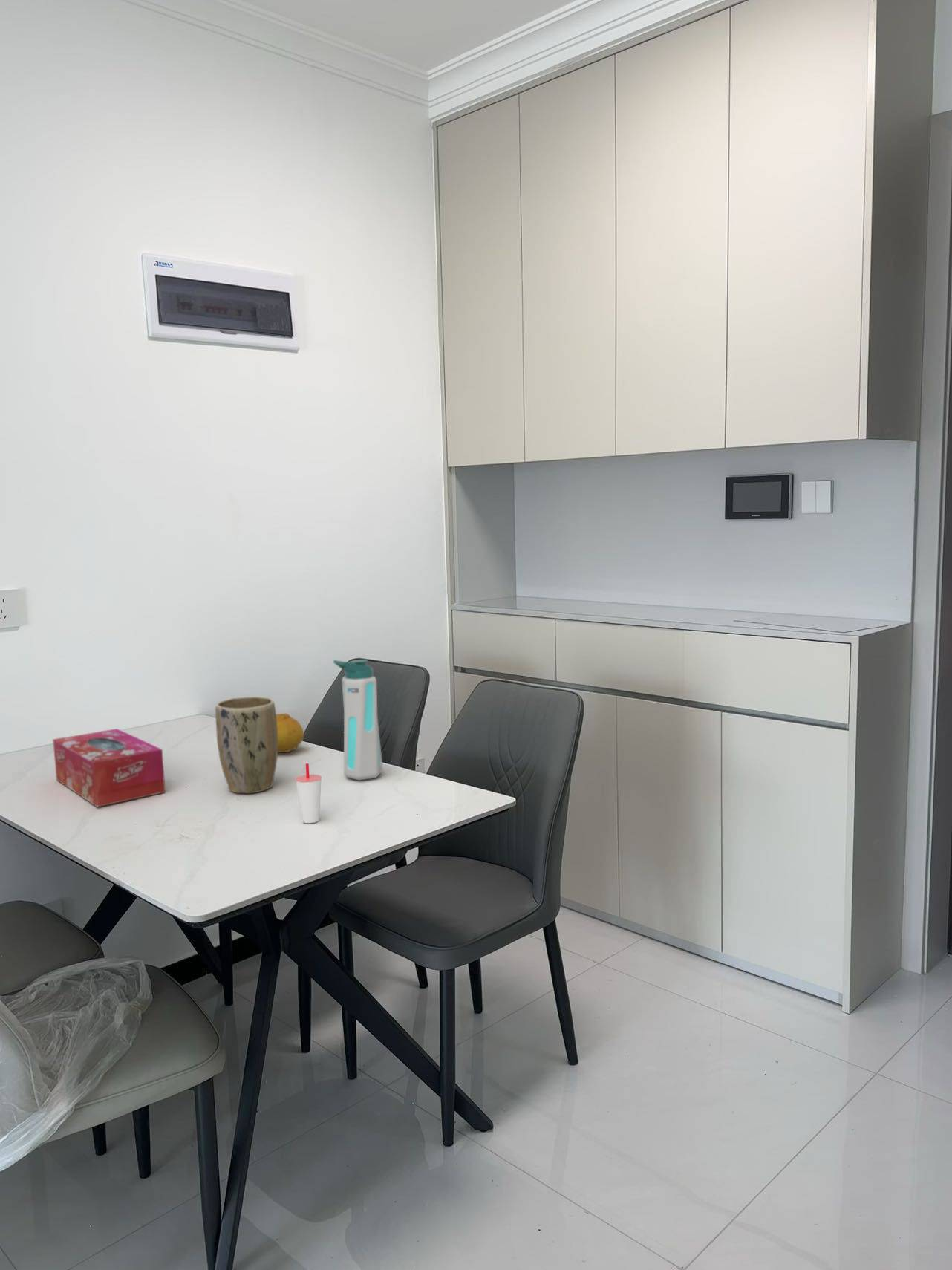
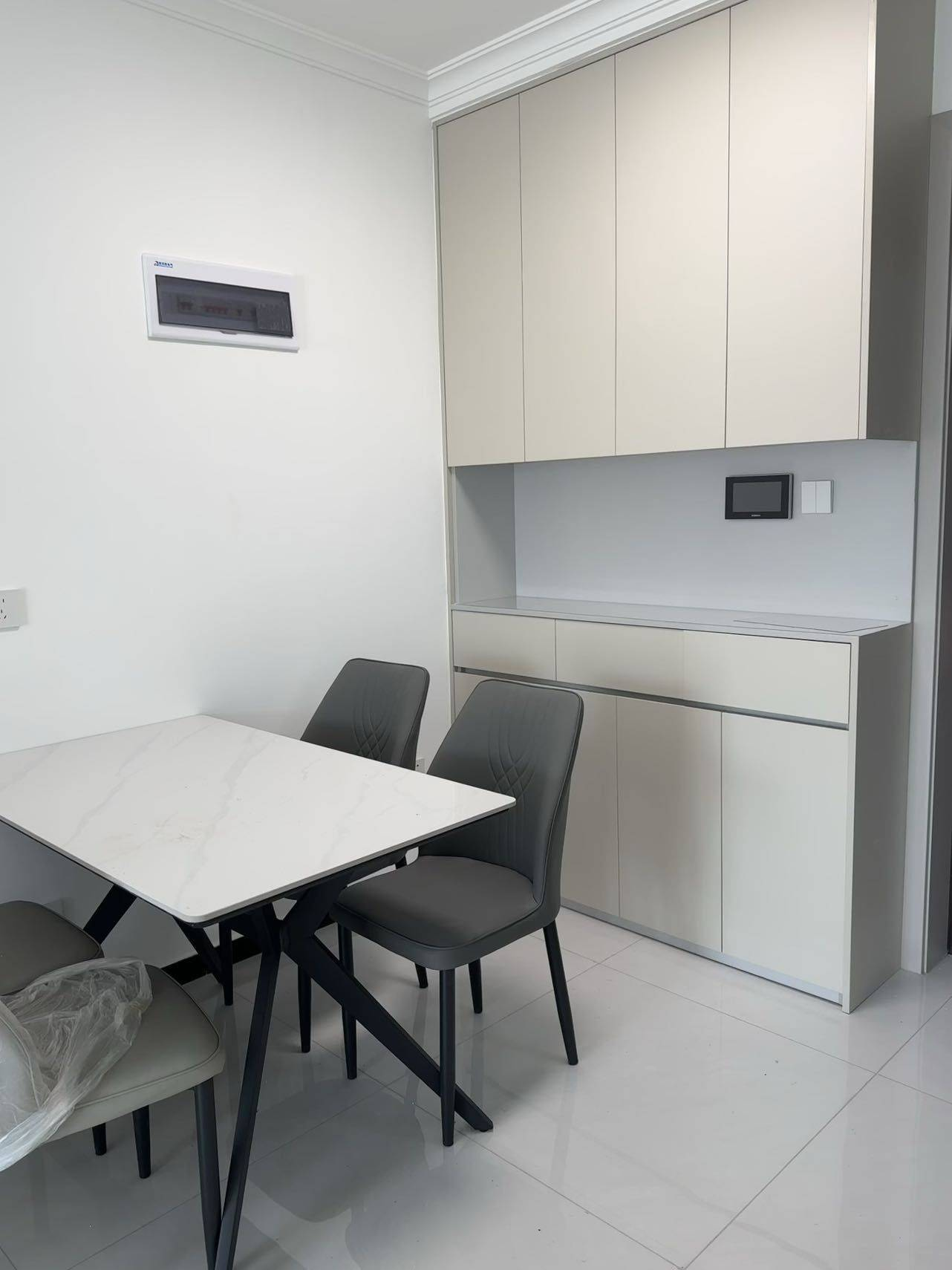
- plant pot [215,696,278,794]
- fruit [276,713,304,753]
- water bottle [333,659,383,781]
- cup [294,763,322,824]
- tissue box [52,728,166,807]
